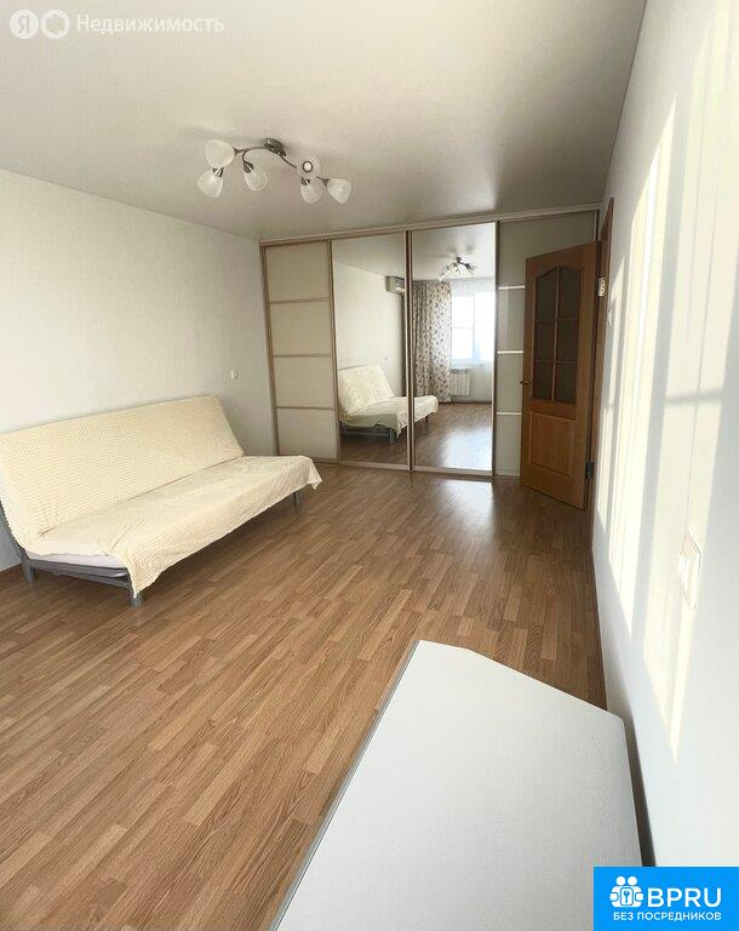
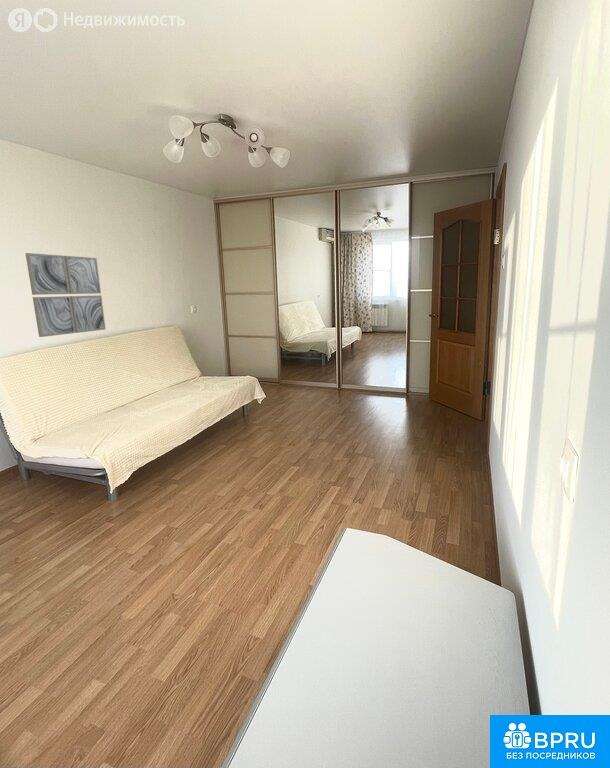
+ wall art [24,252,107,338]
